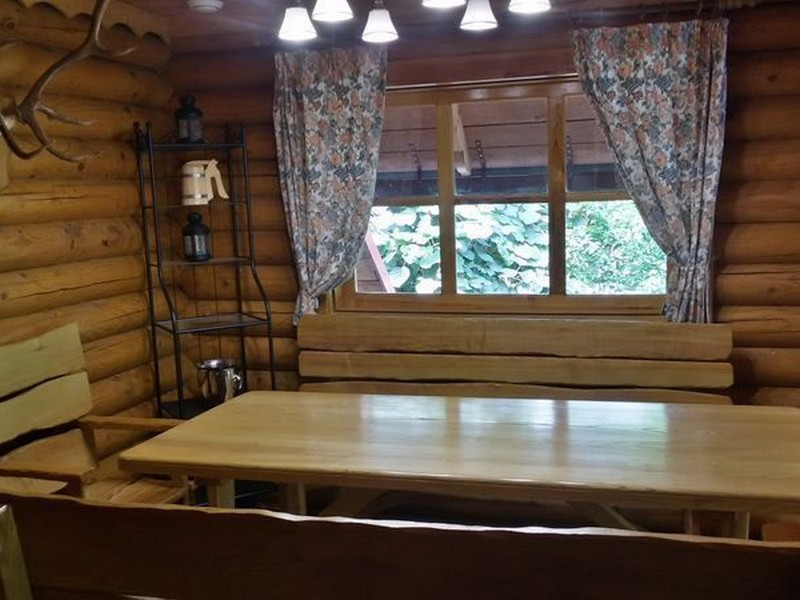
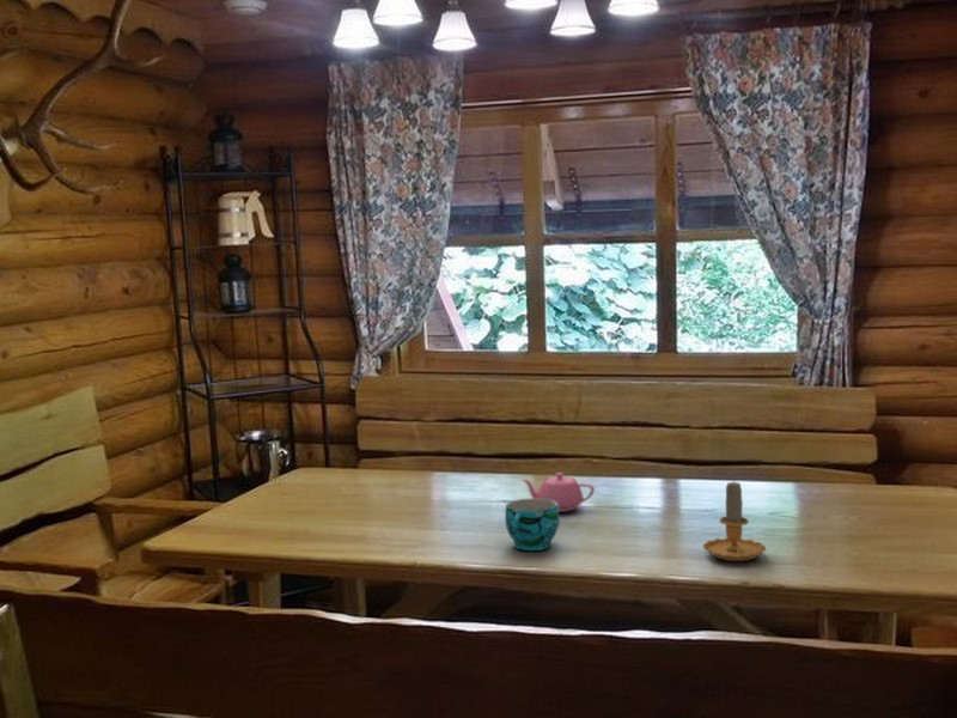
+ candle [702,481,767,562]
+ cup [504,498,560,552]
+ teapot [522,471,596,513]
